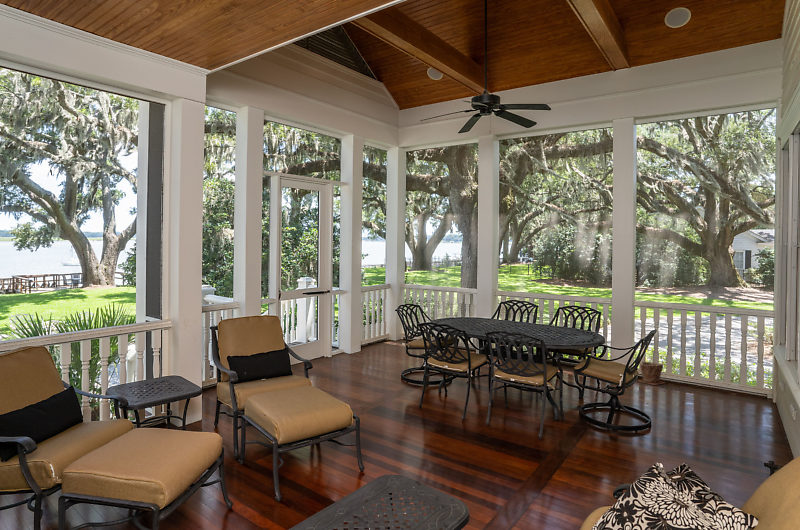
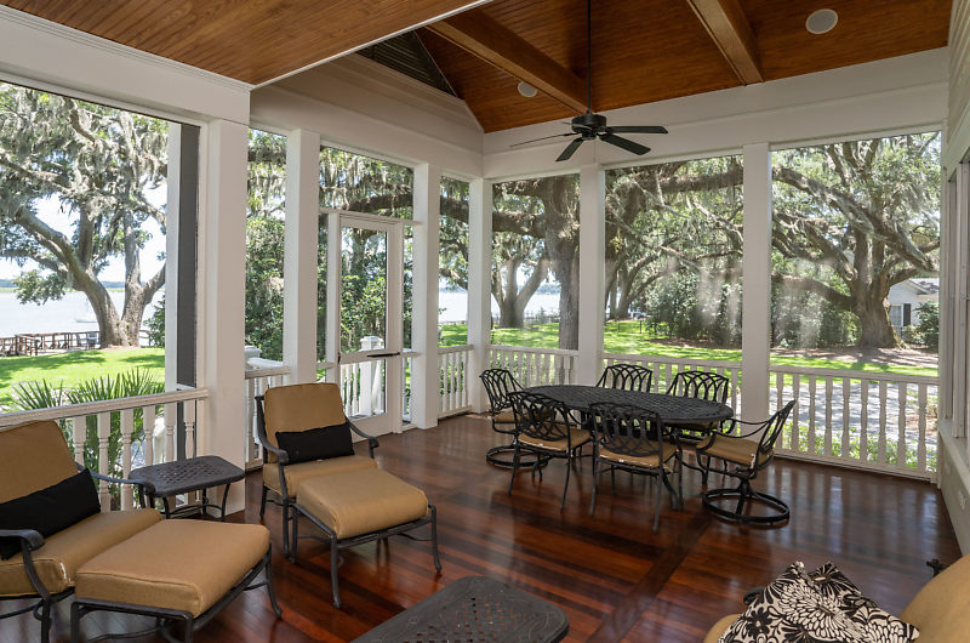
- plant pot [637,361,667,386]
